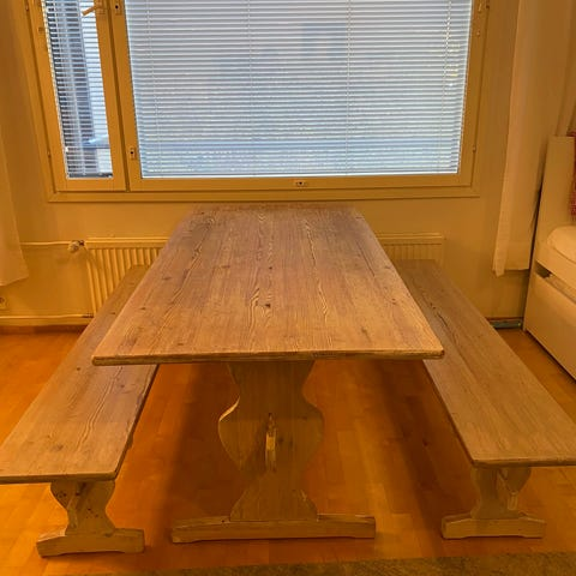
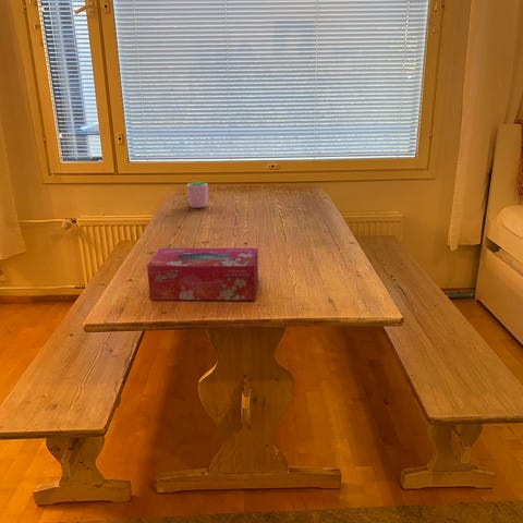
+ tissue box [146,247,259,302]
+ cup [186,182,209,209]
